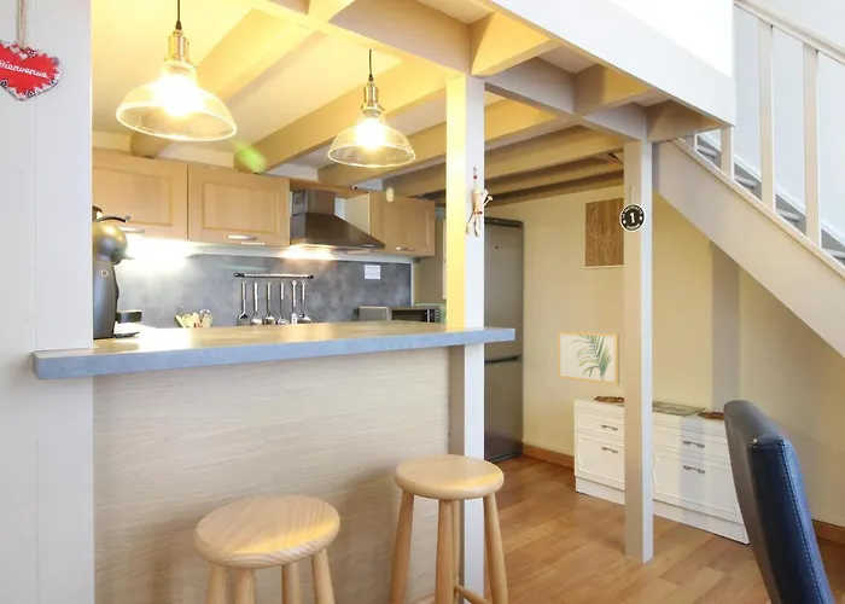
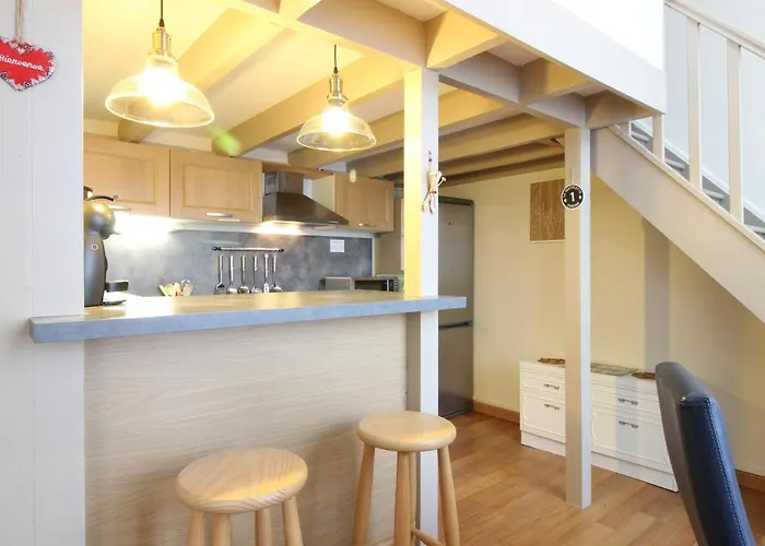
- wall art [556,330,620,387]
